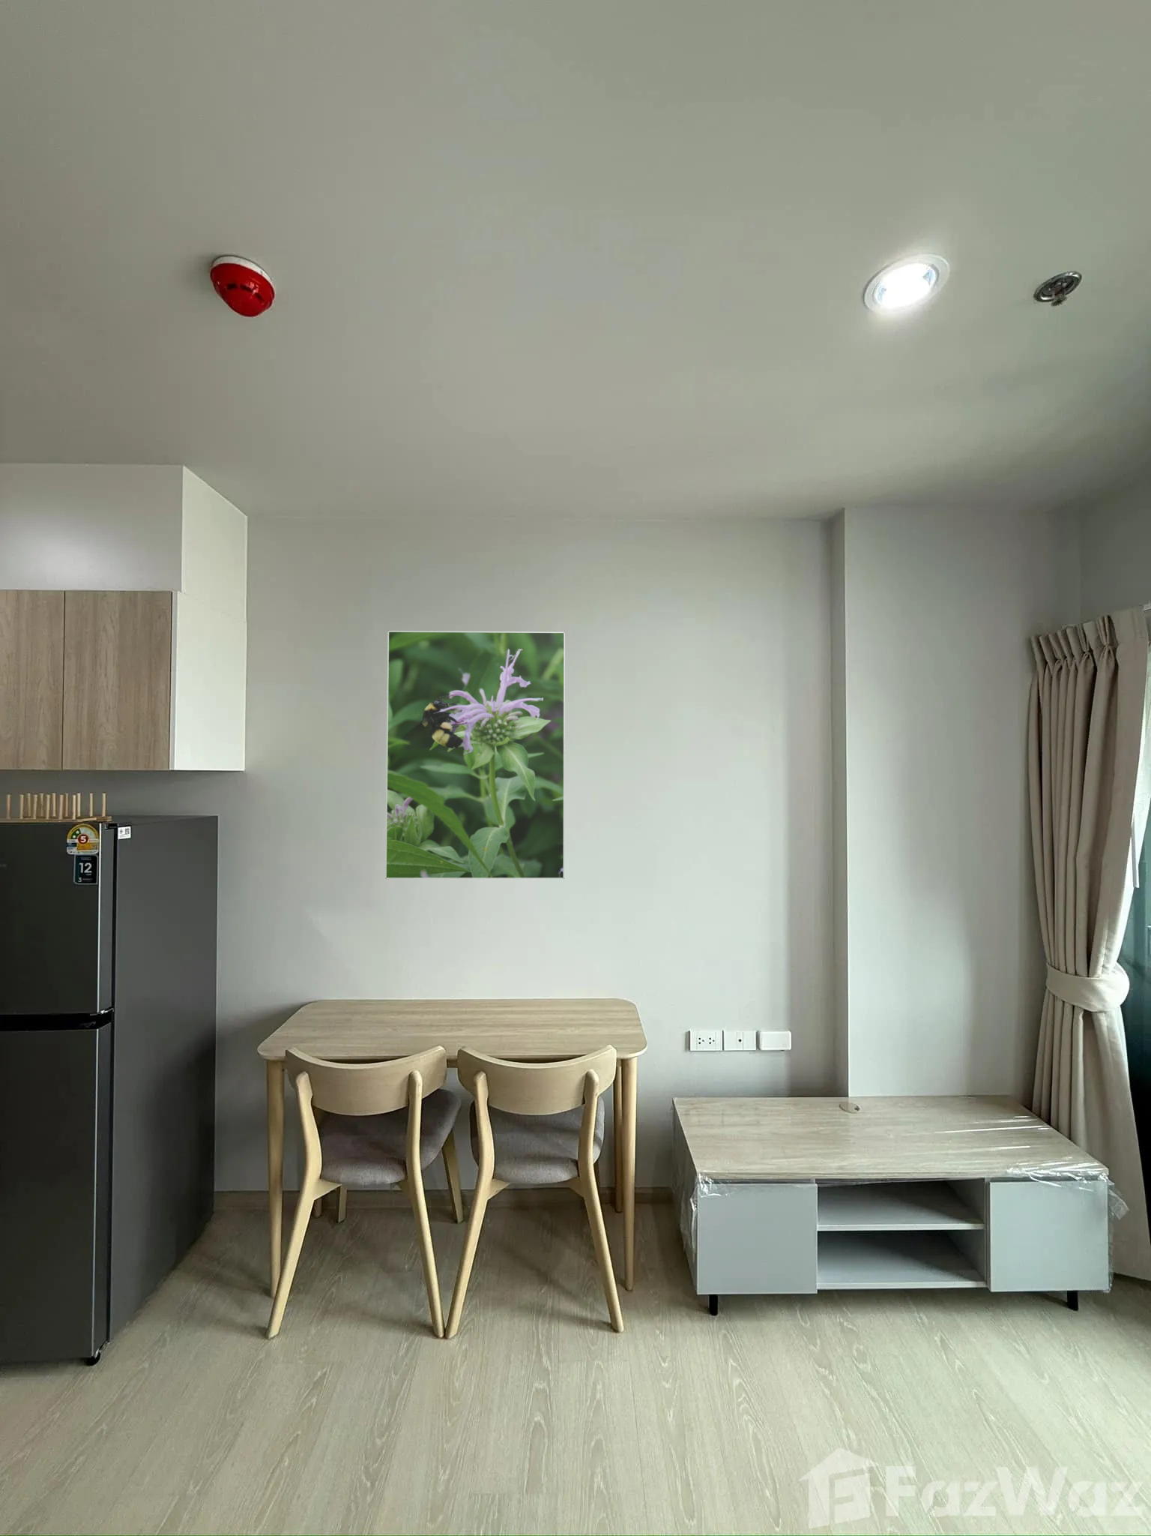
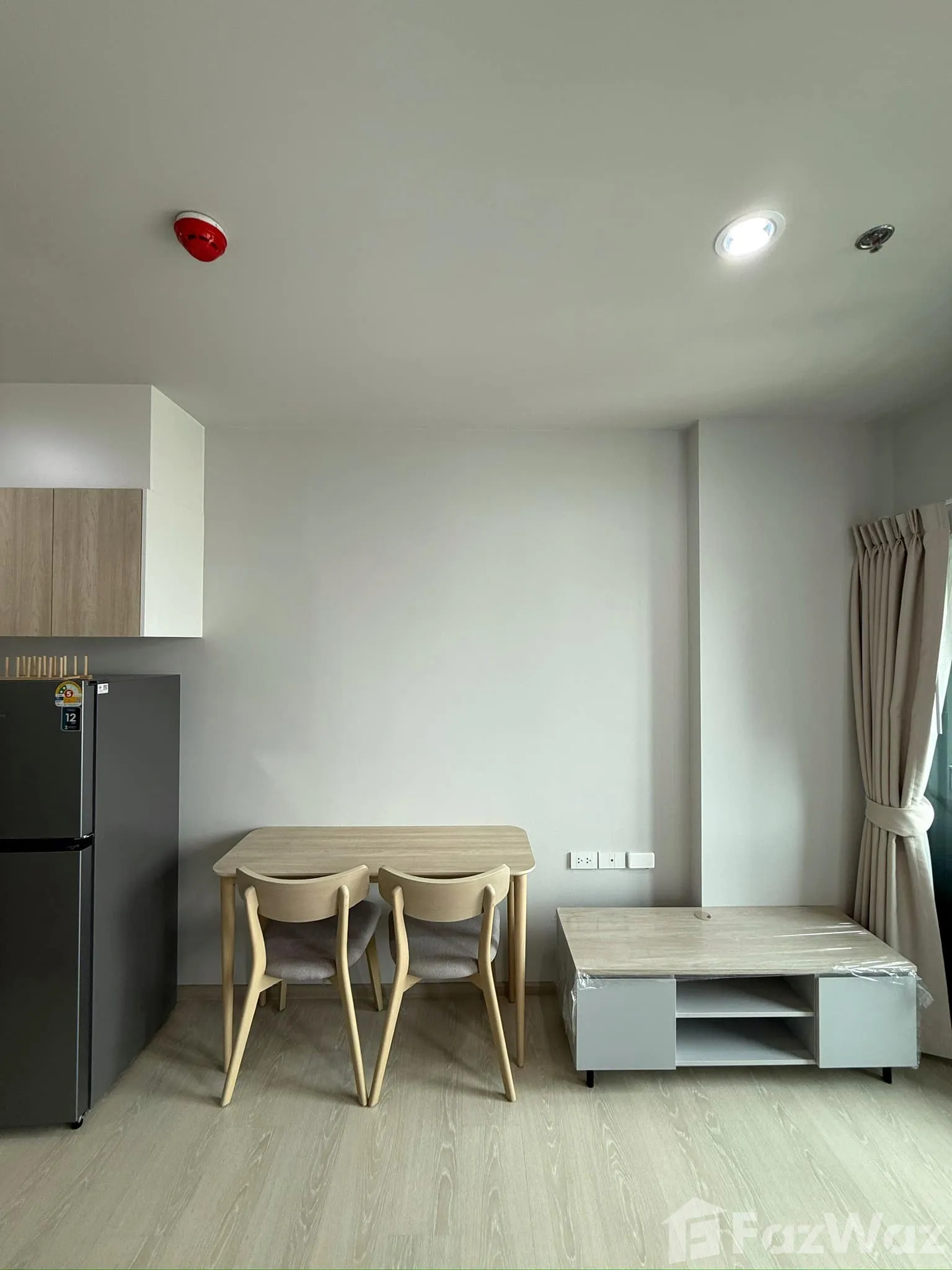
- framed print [384,630,566,879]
